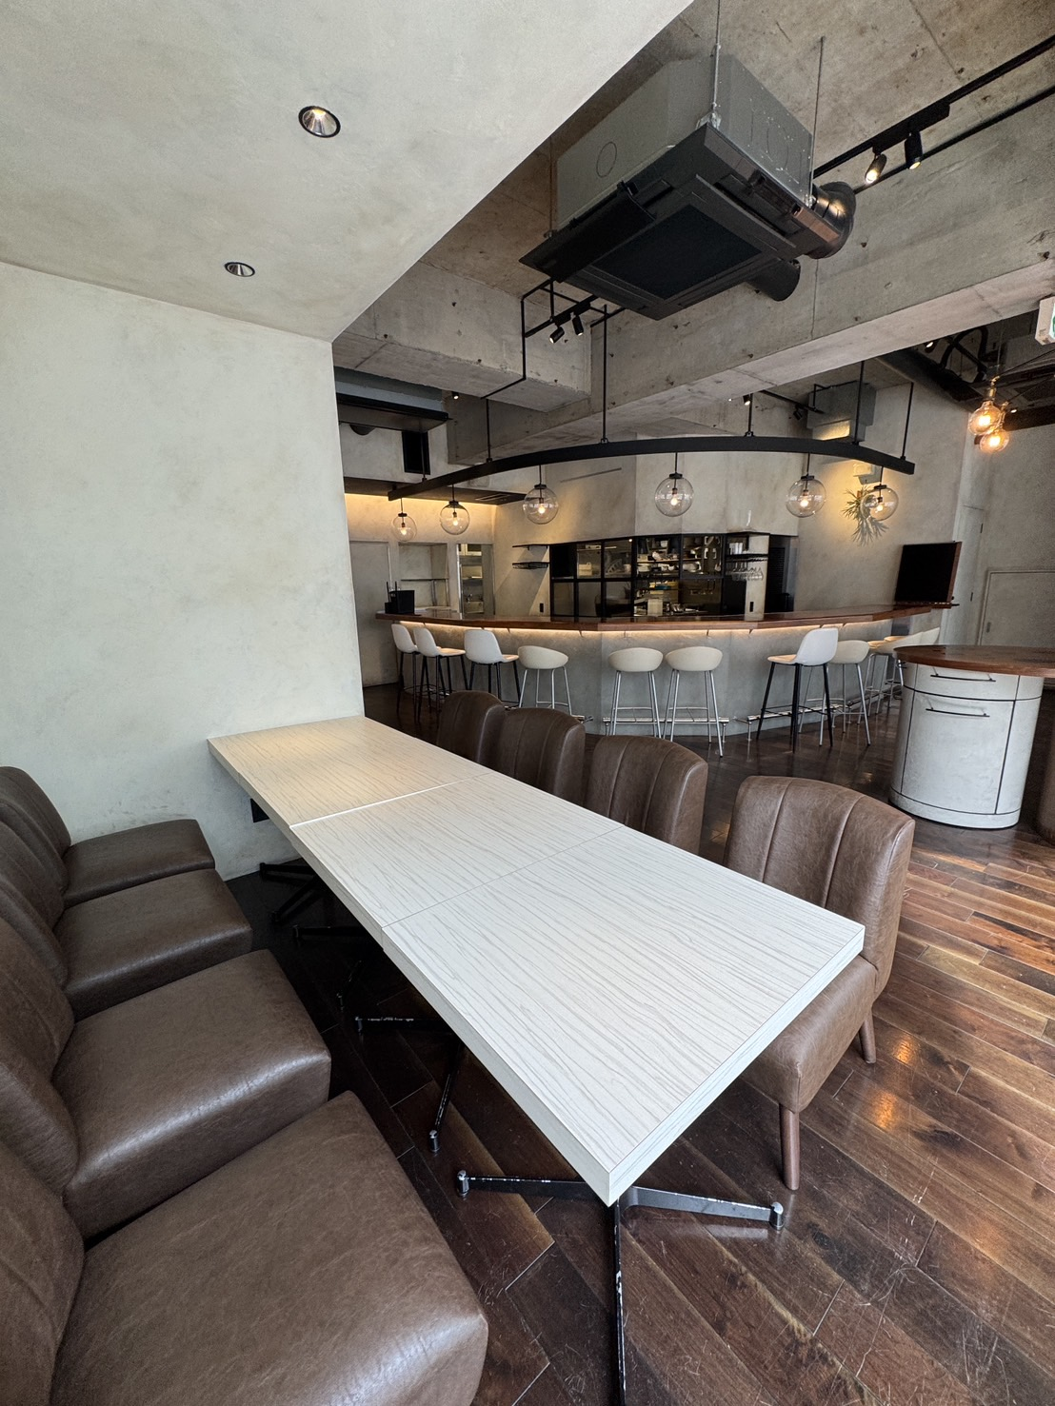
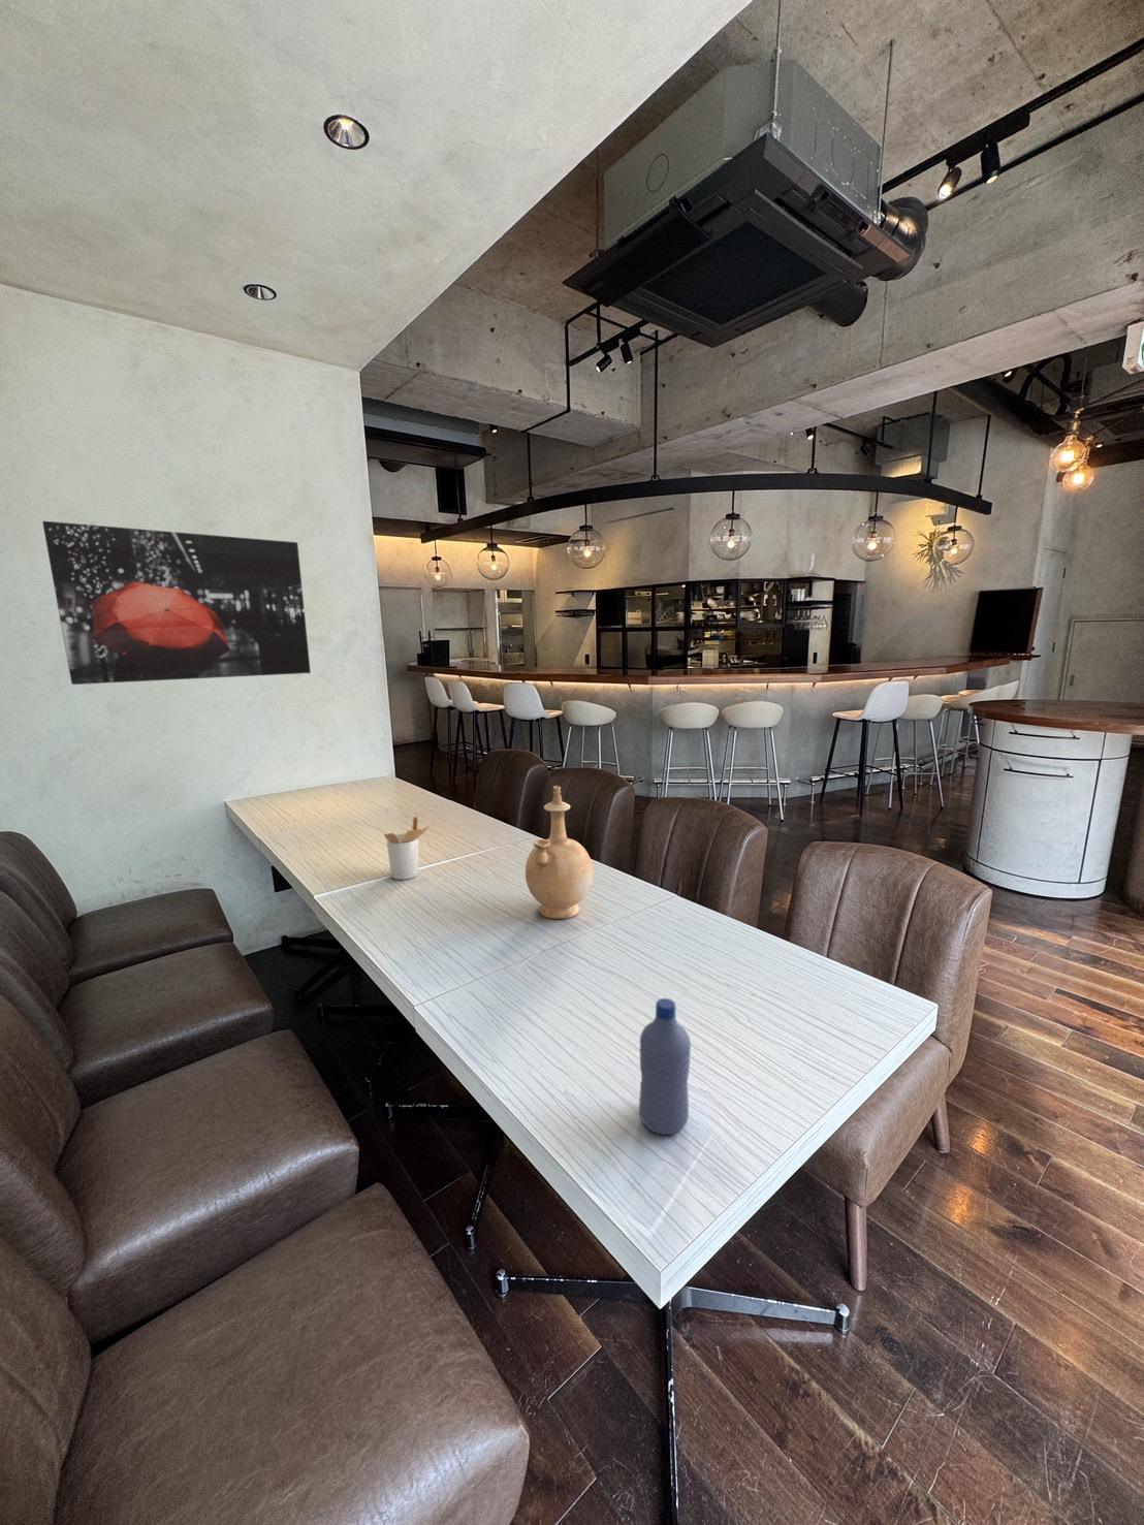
+ utensil holder [383,816,429,881]
+ water bottle [638,997,692,1136]
+ wall art [41,520,311,685]
+ vase [524,785,594,921]
